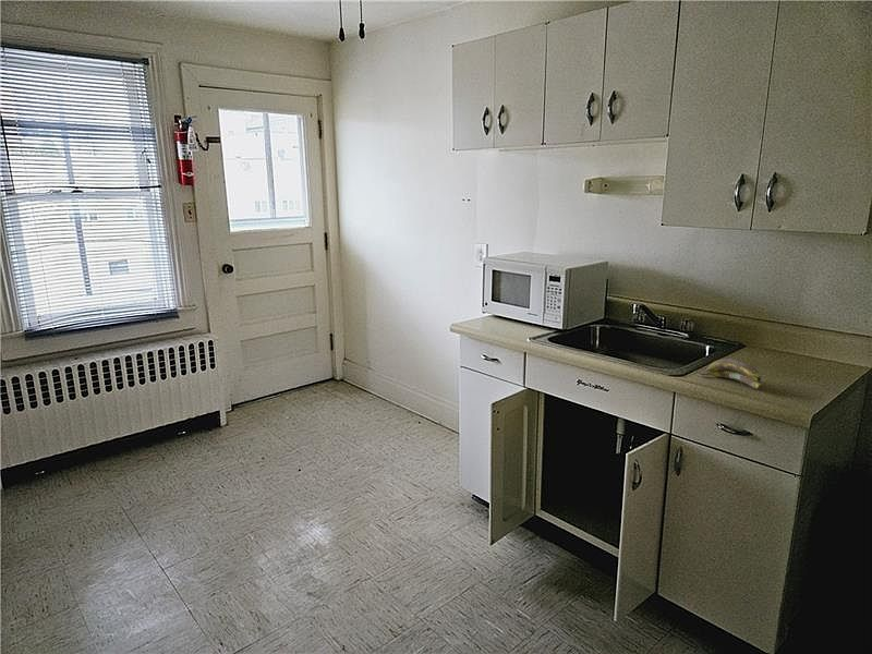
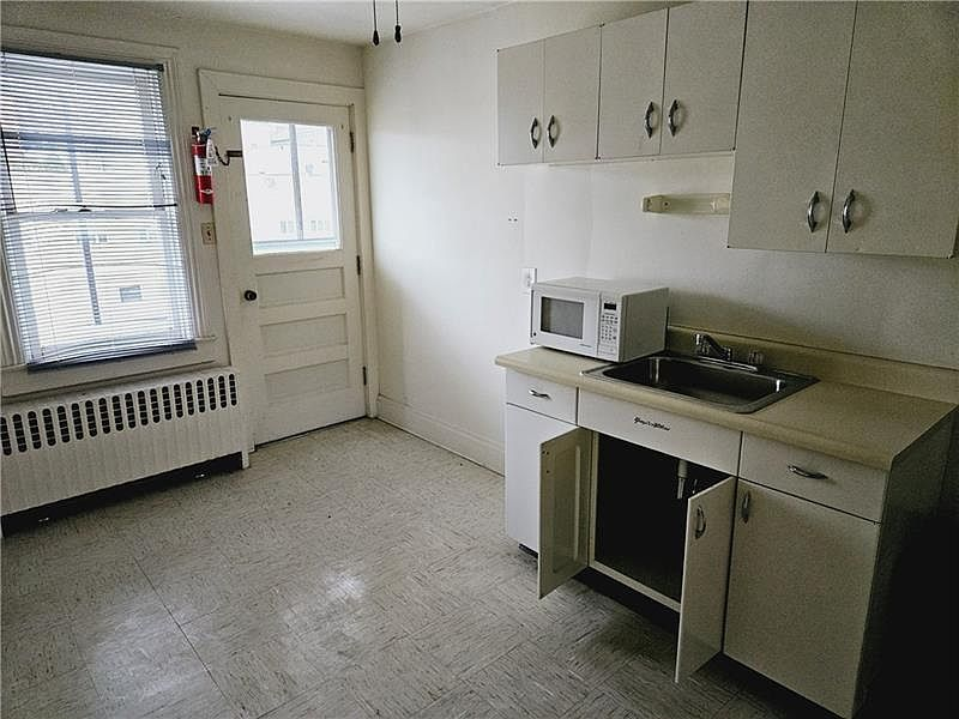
- banana [698,358,763,390]
